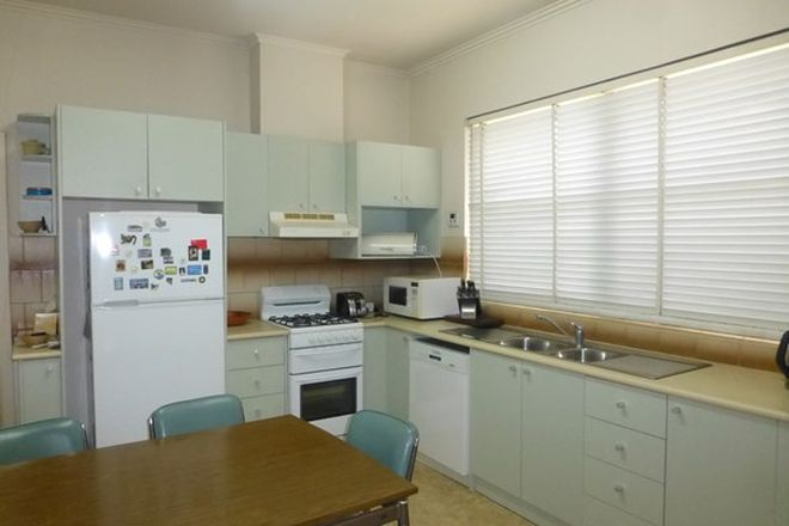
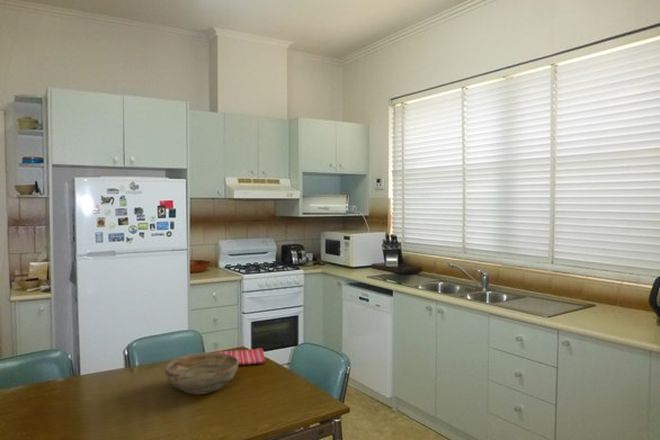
+ bowl [164,351,239,395]
+ dish towel [214,347,267,366]
